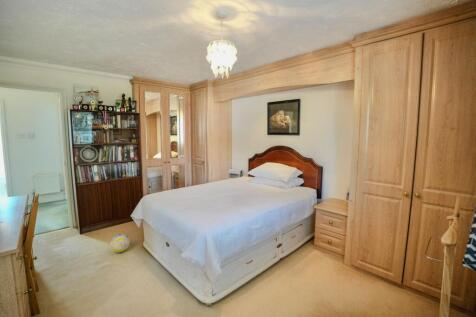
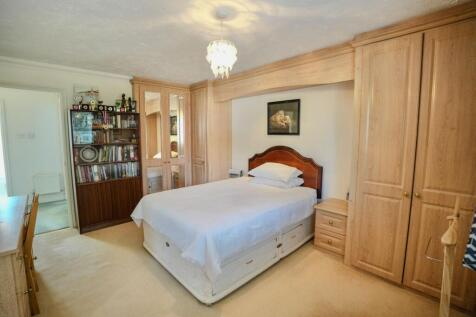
- ball [109,233,131,253]
